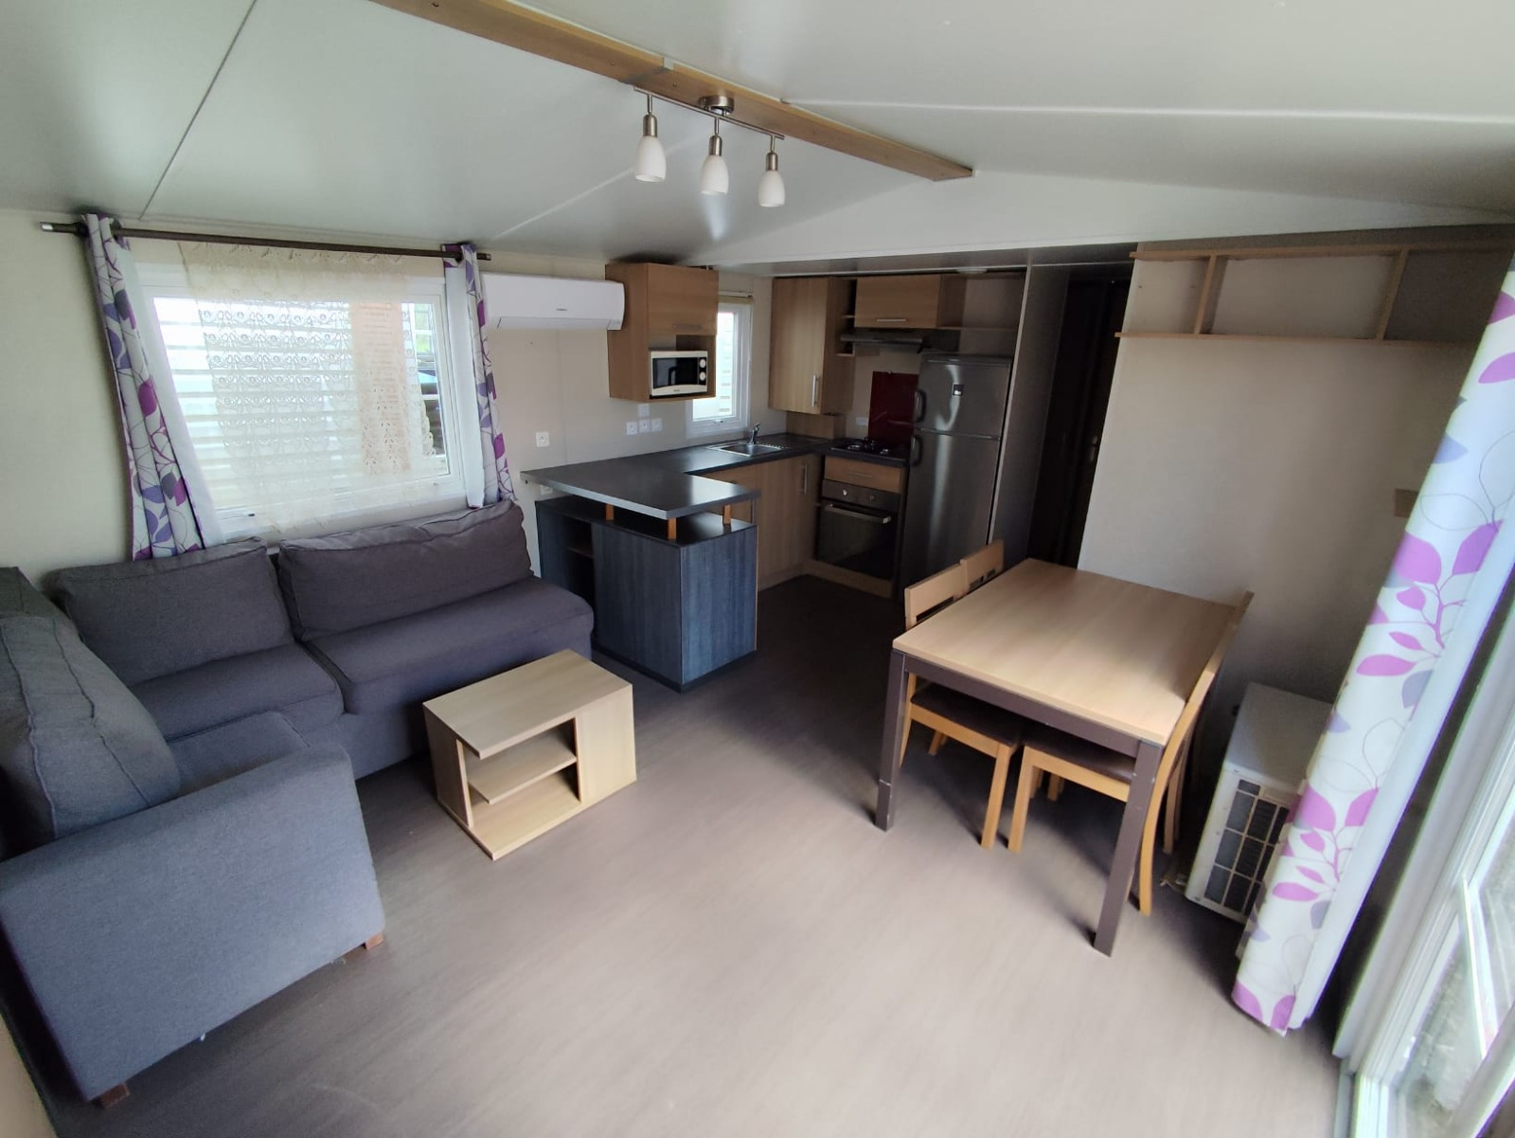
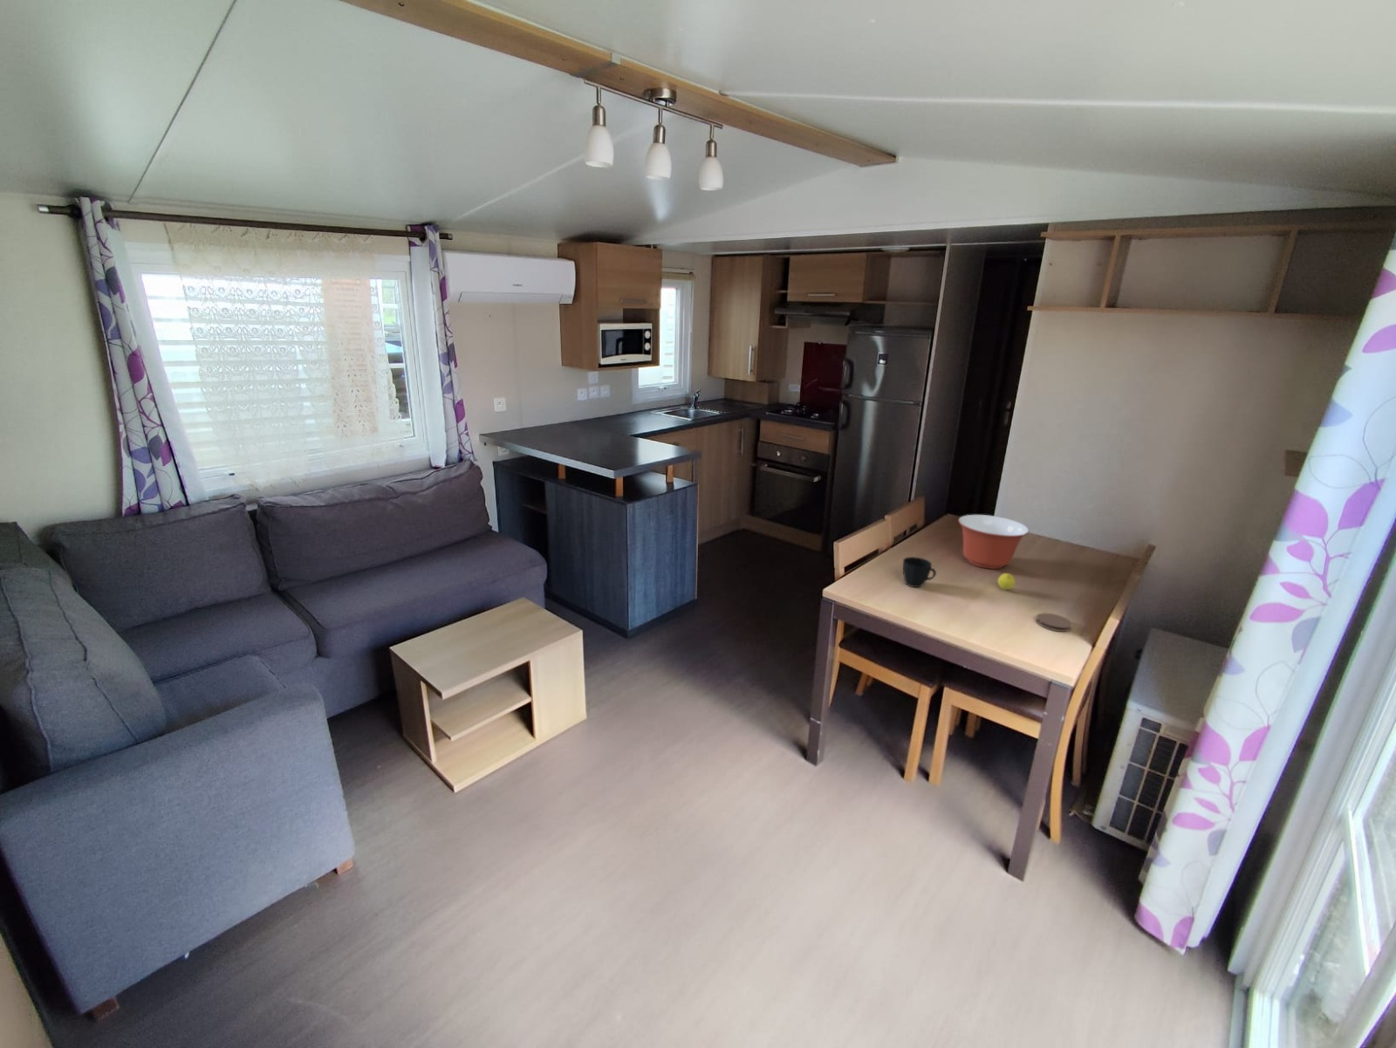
+ fruit [997,572,1016,591]
+ cup [902,556,937,588]
+ coaster [1036,612,1073,633]
+ mixing bowl [957,514,1029,570]
